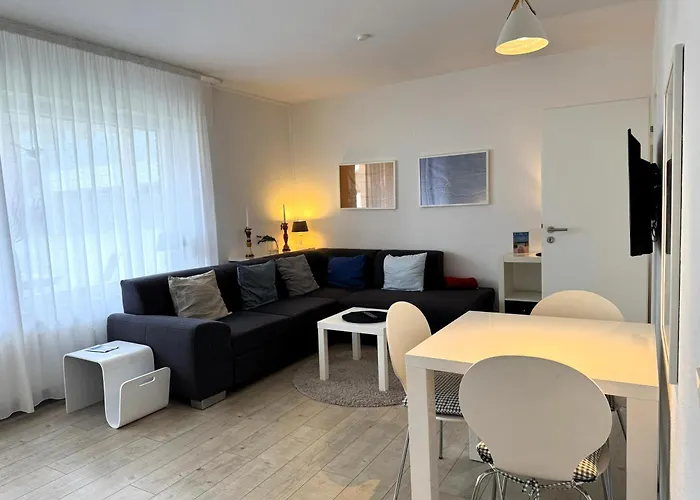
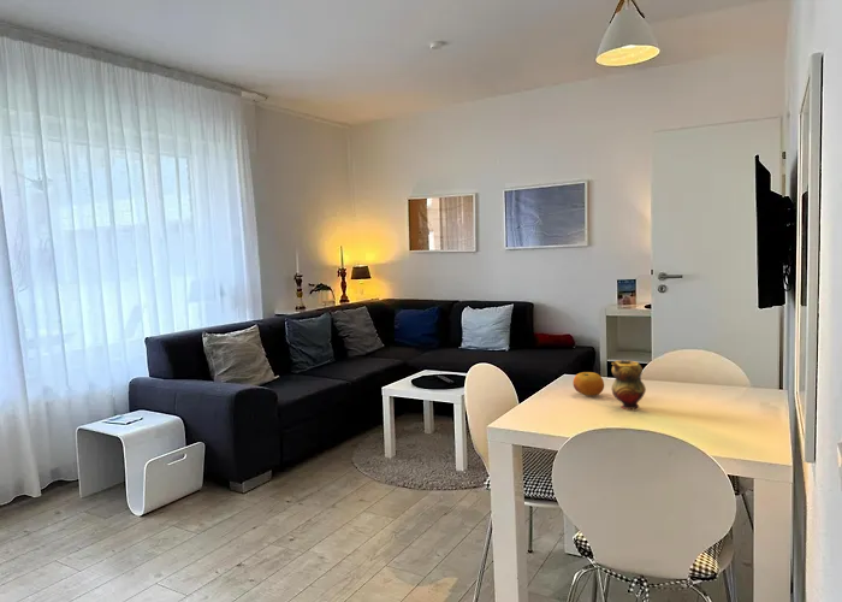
+ teapot [611,359,647,411]
+ fruit [573,371,605,397]
